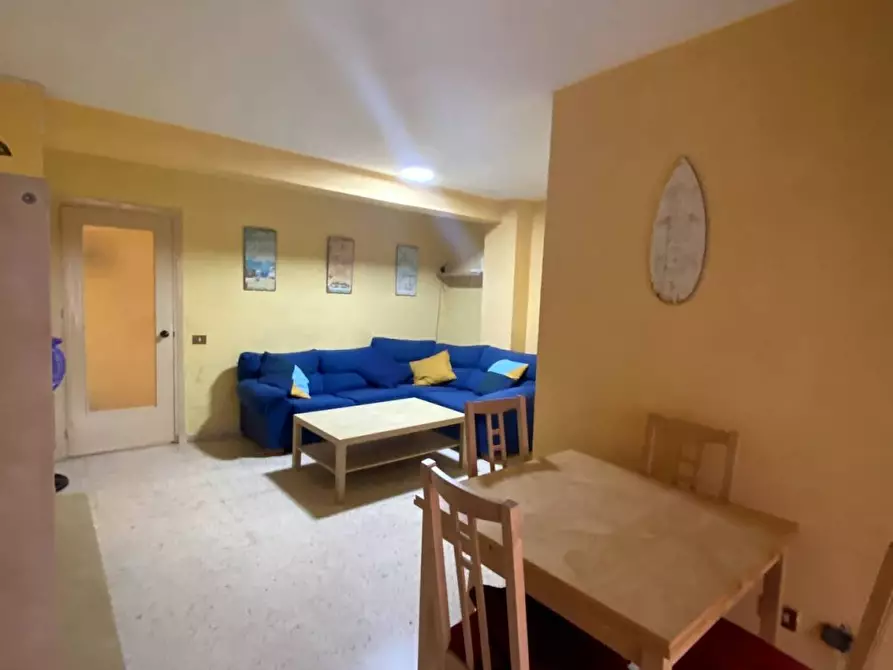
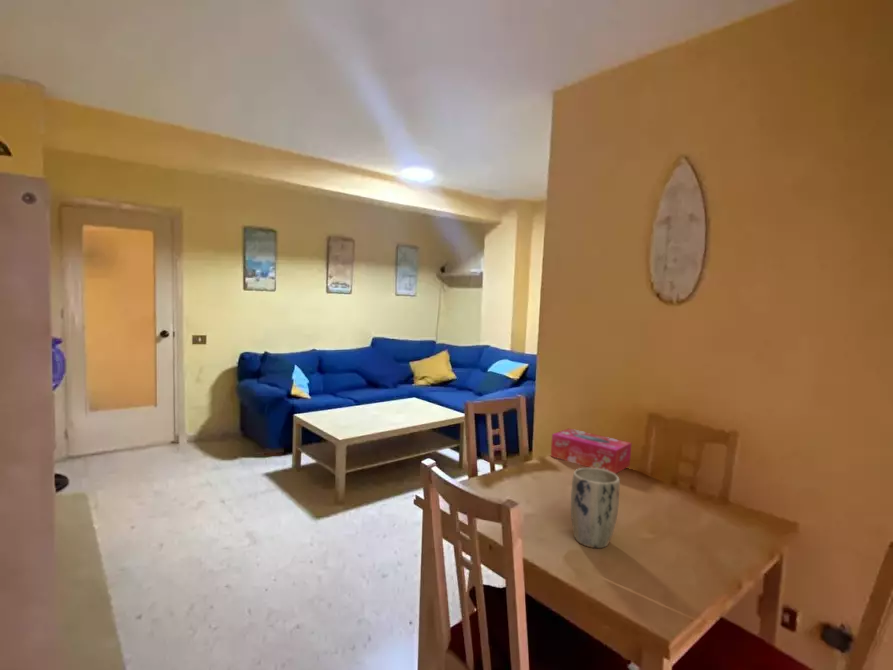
+ tissue box [550,427,632,474]
+ plant pot [570,467,621,549]
